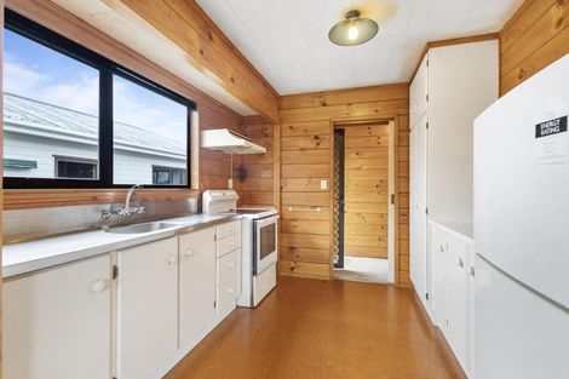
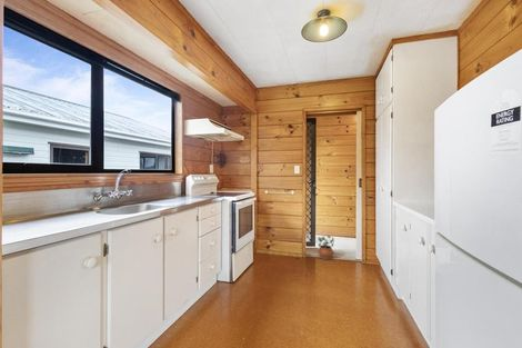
+ potted plant [312,235,335,260]
